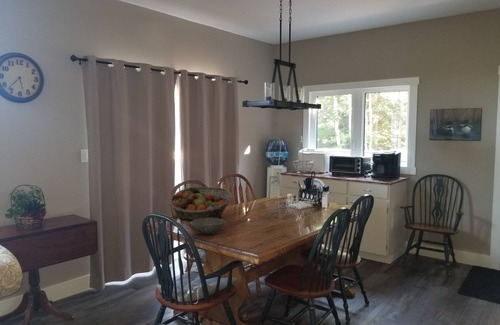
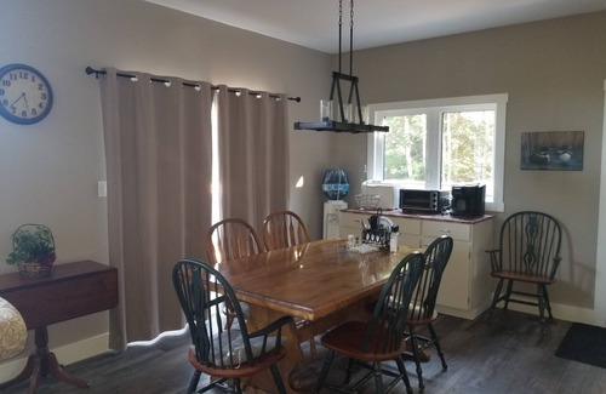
- bowl [188,218,227,236]
- fruit basket [168,186,233,221]
